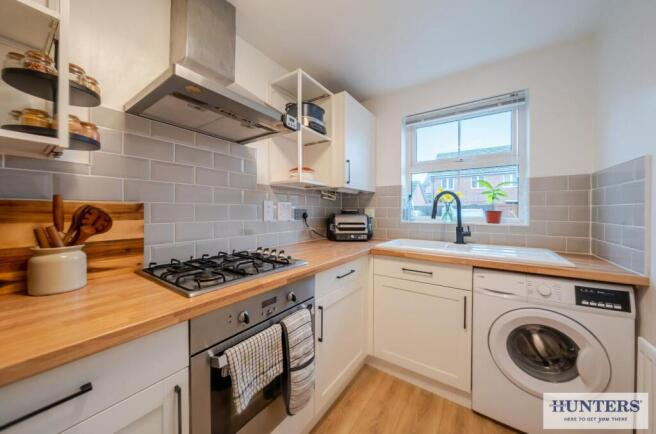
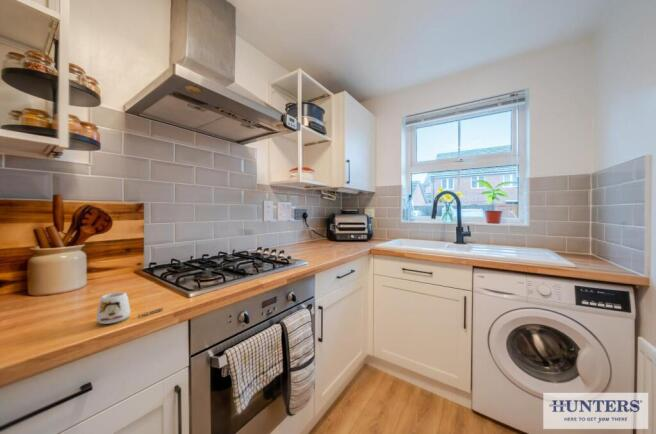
+ mug [95,291,164,325]
